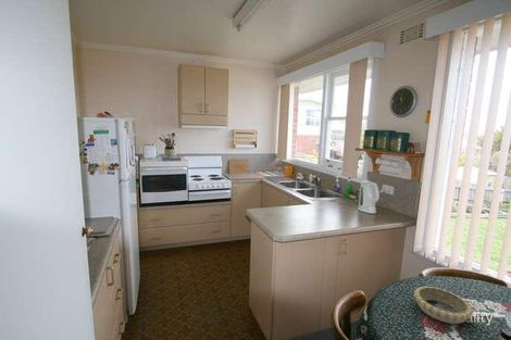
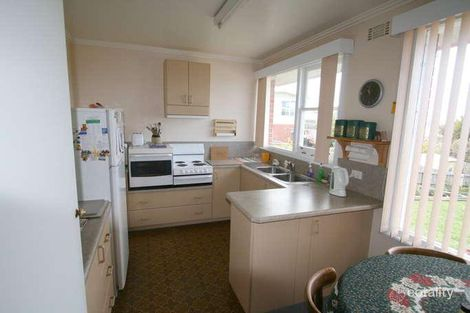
- decorative bowl [413,286,474,325]
